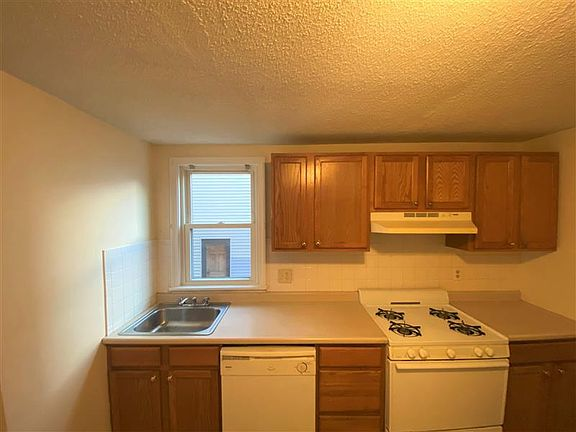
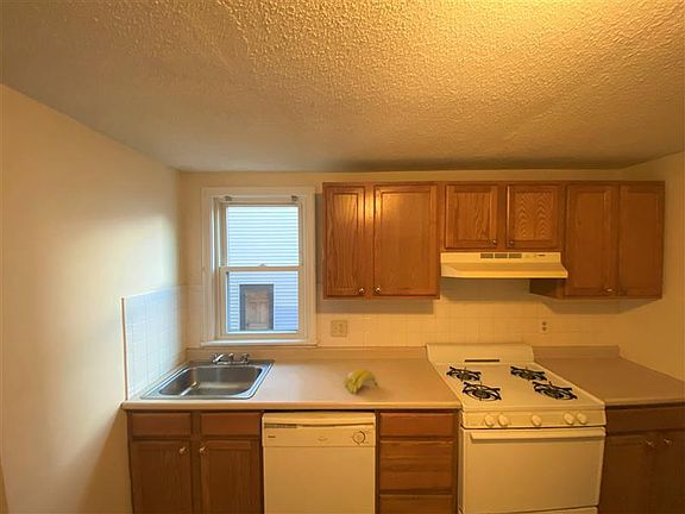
+ banana [344,368,379,395]
